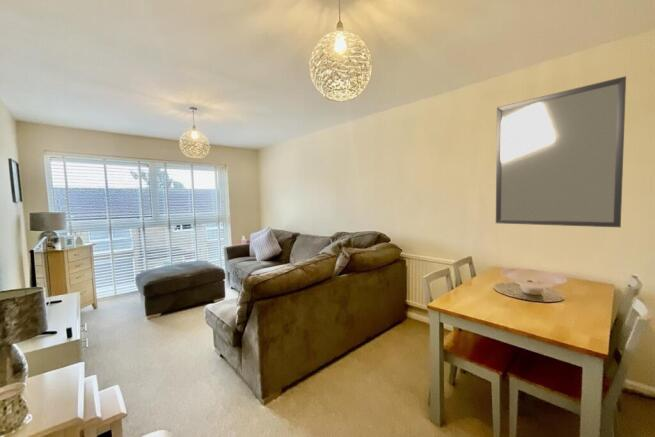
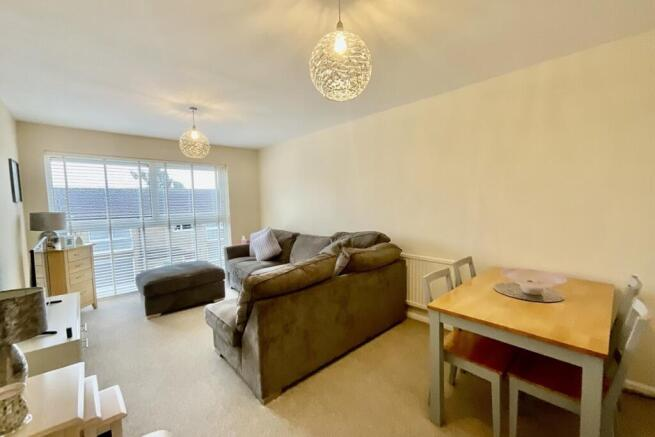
- home mirror [495,75,627,228]
